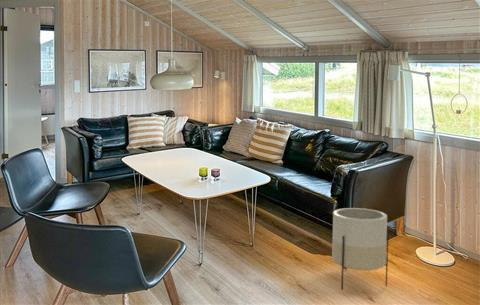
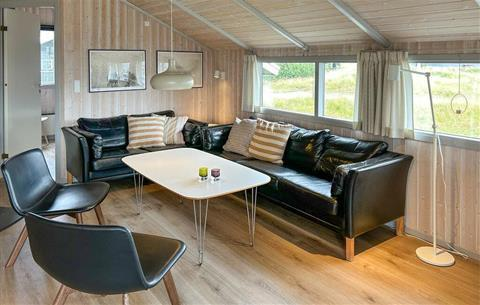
- planter [331,207,390,291]
